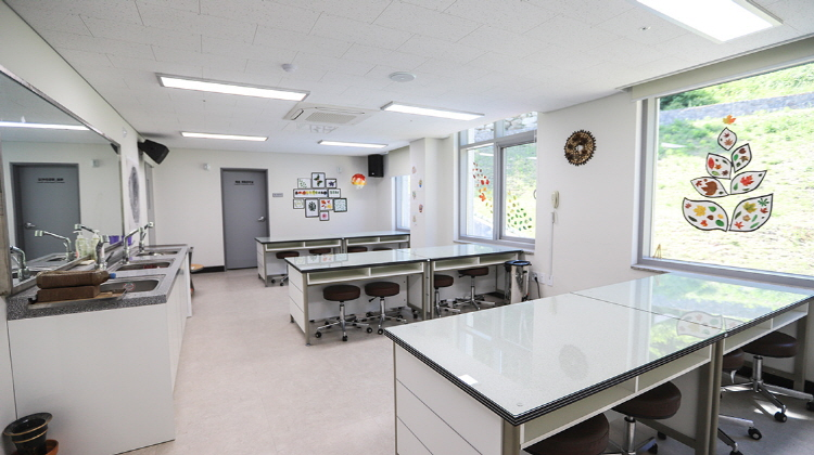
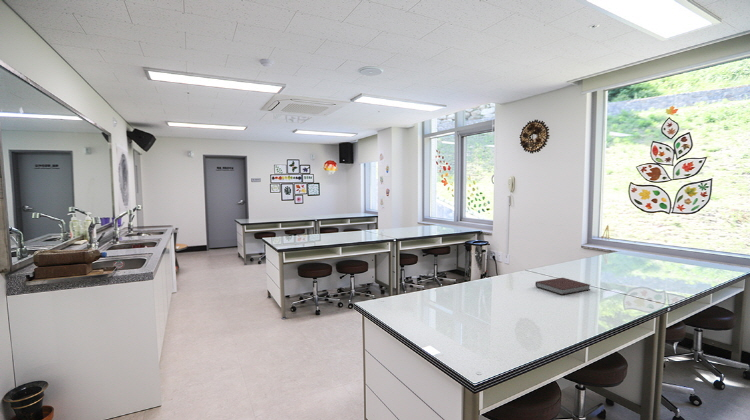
+ notebook [534,277,591,296]
